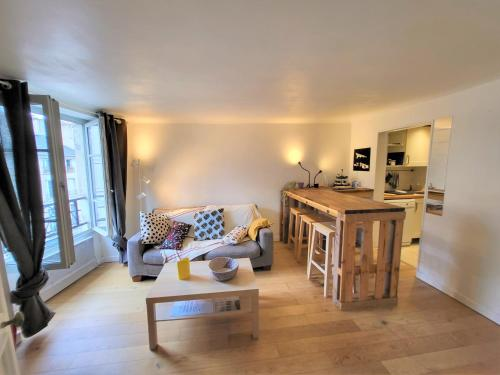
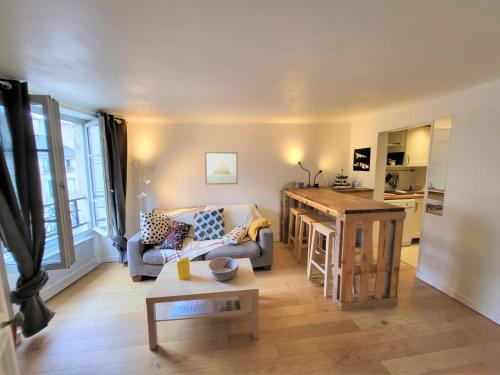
+ wall art [204,151,239,186]
